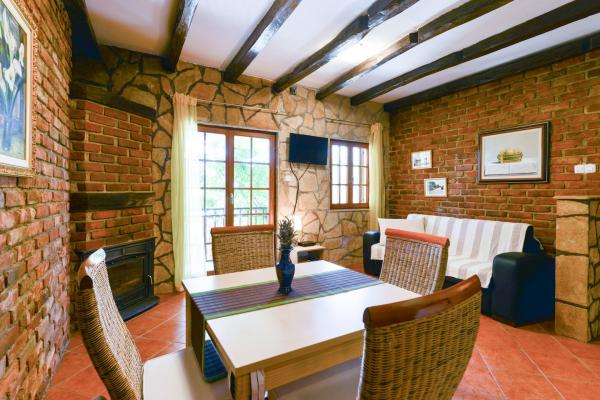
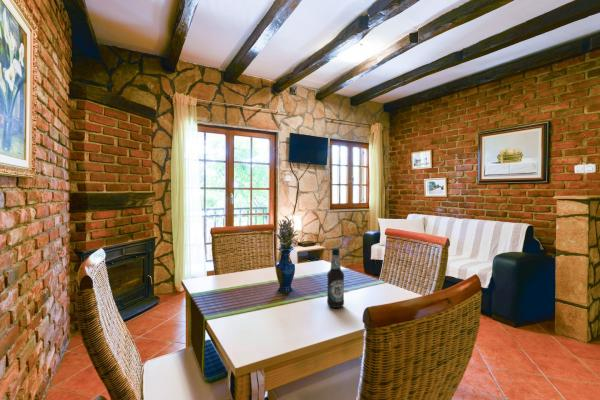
+ bottle [326,246,345,309]
